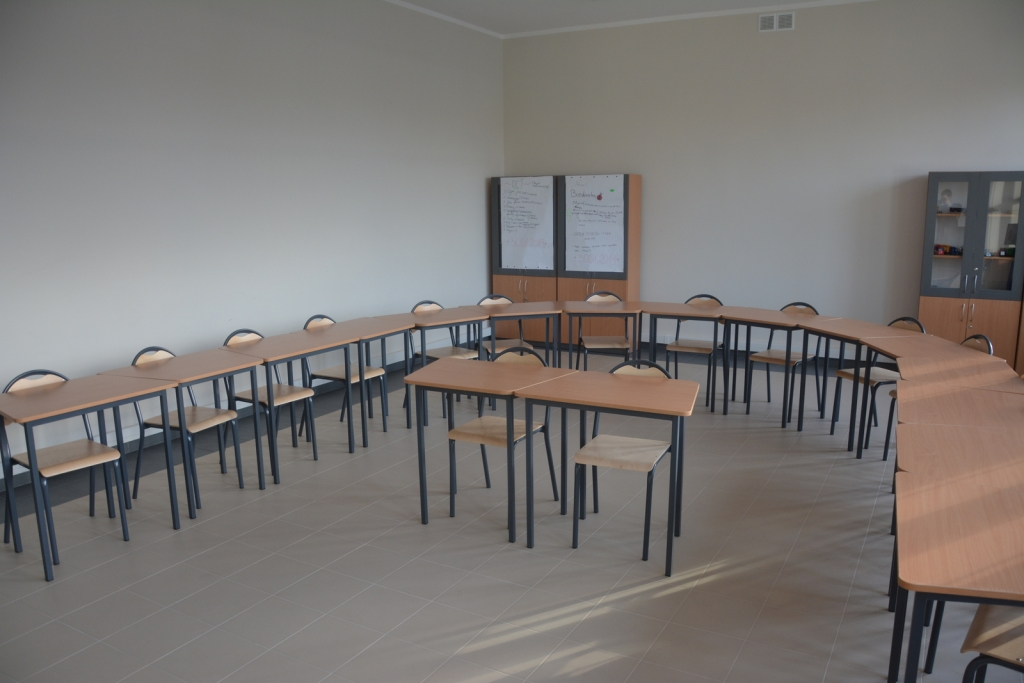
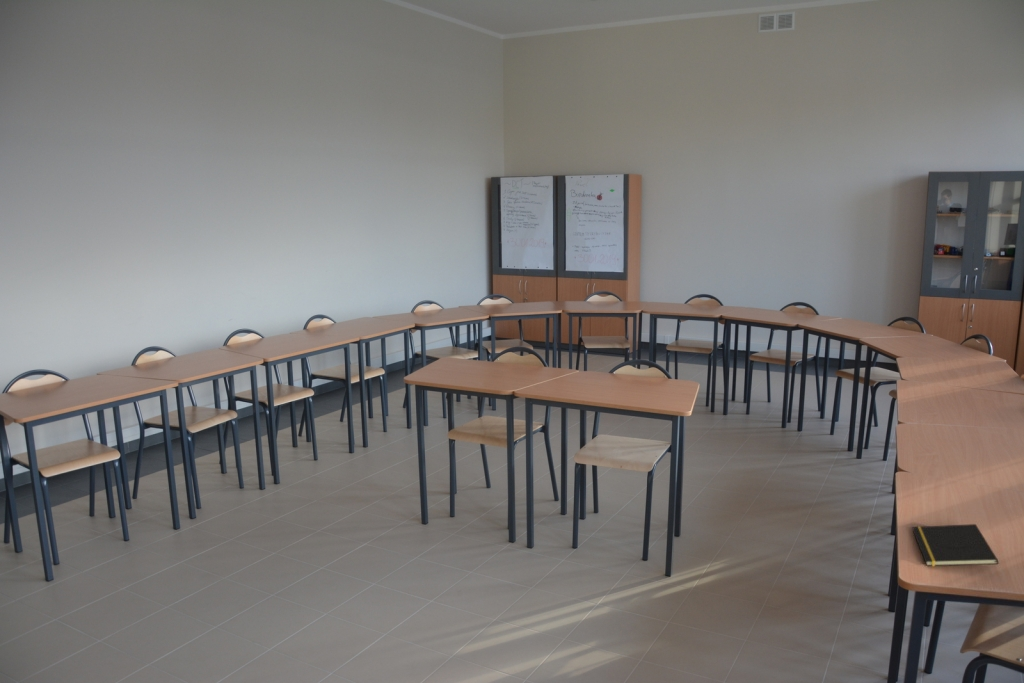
+ notepad [911,523,999,567]
